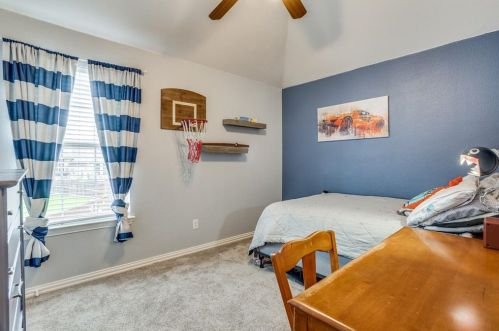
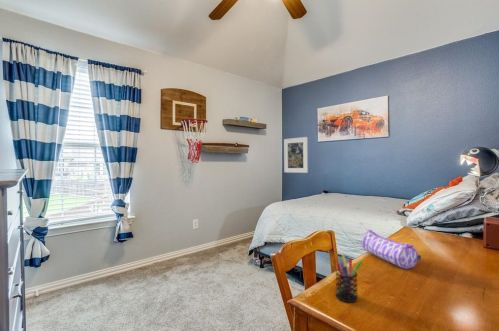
+ pencil case [361,229,422,270]
+ pen holder [334,253,363,303]
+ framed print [283,136,309,174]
